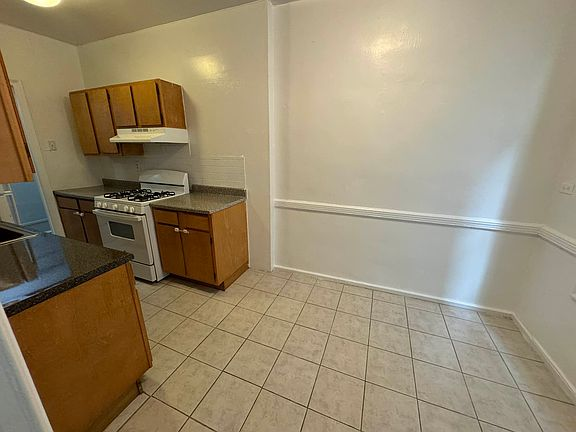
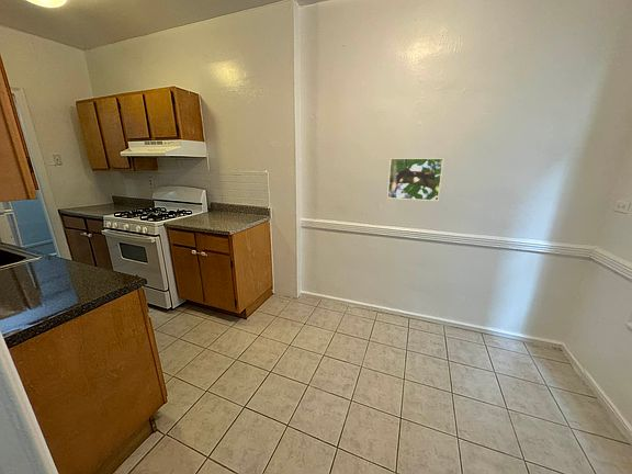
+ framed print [386,157,444,202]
